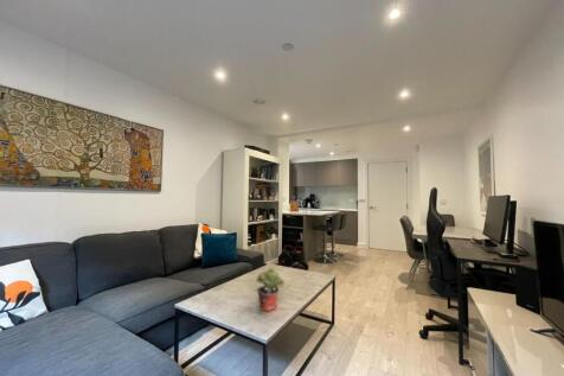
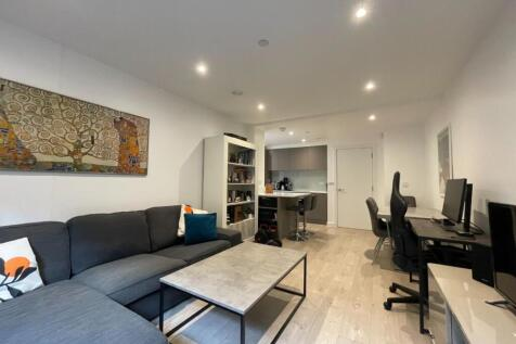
- potted plant [255,267,287,312]
